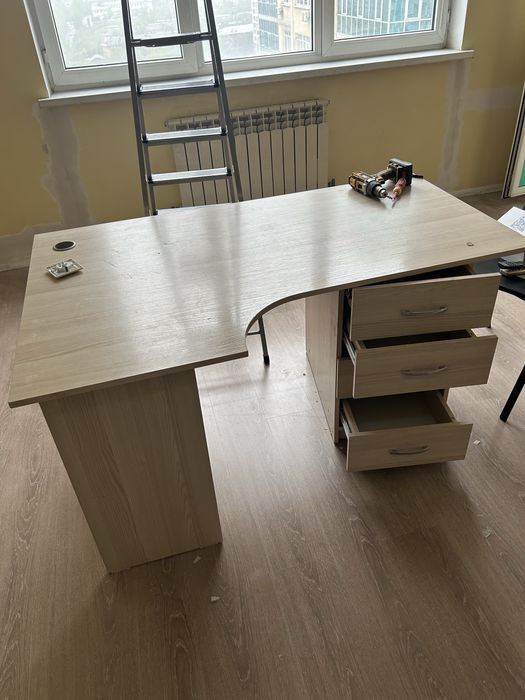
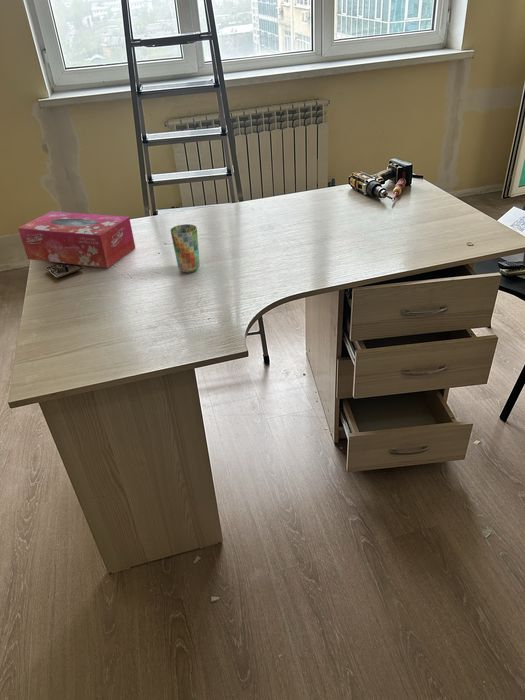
+ cup [170,223,201,274]
+ tissue box [17,211,136,269]
